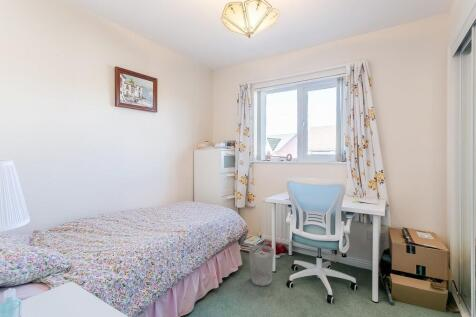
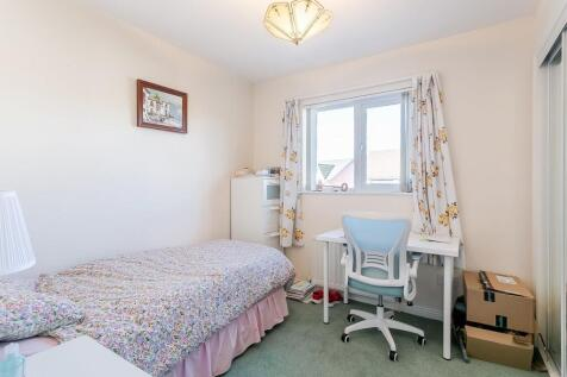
- wastebasket [248,244,275,287]
